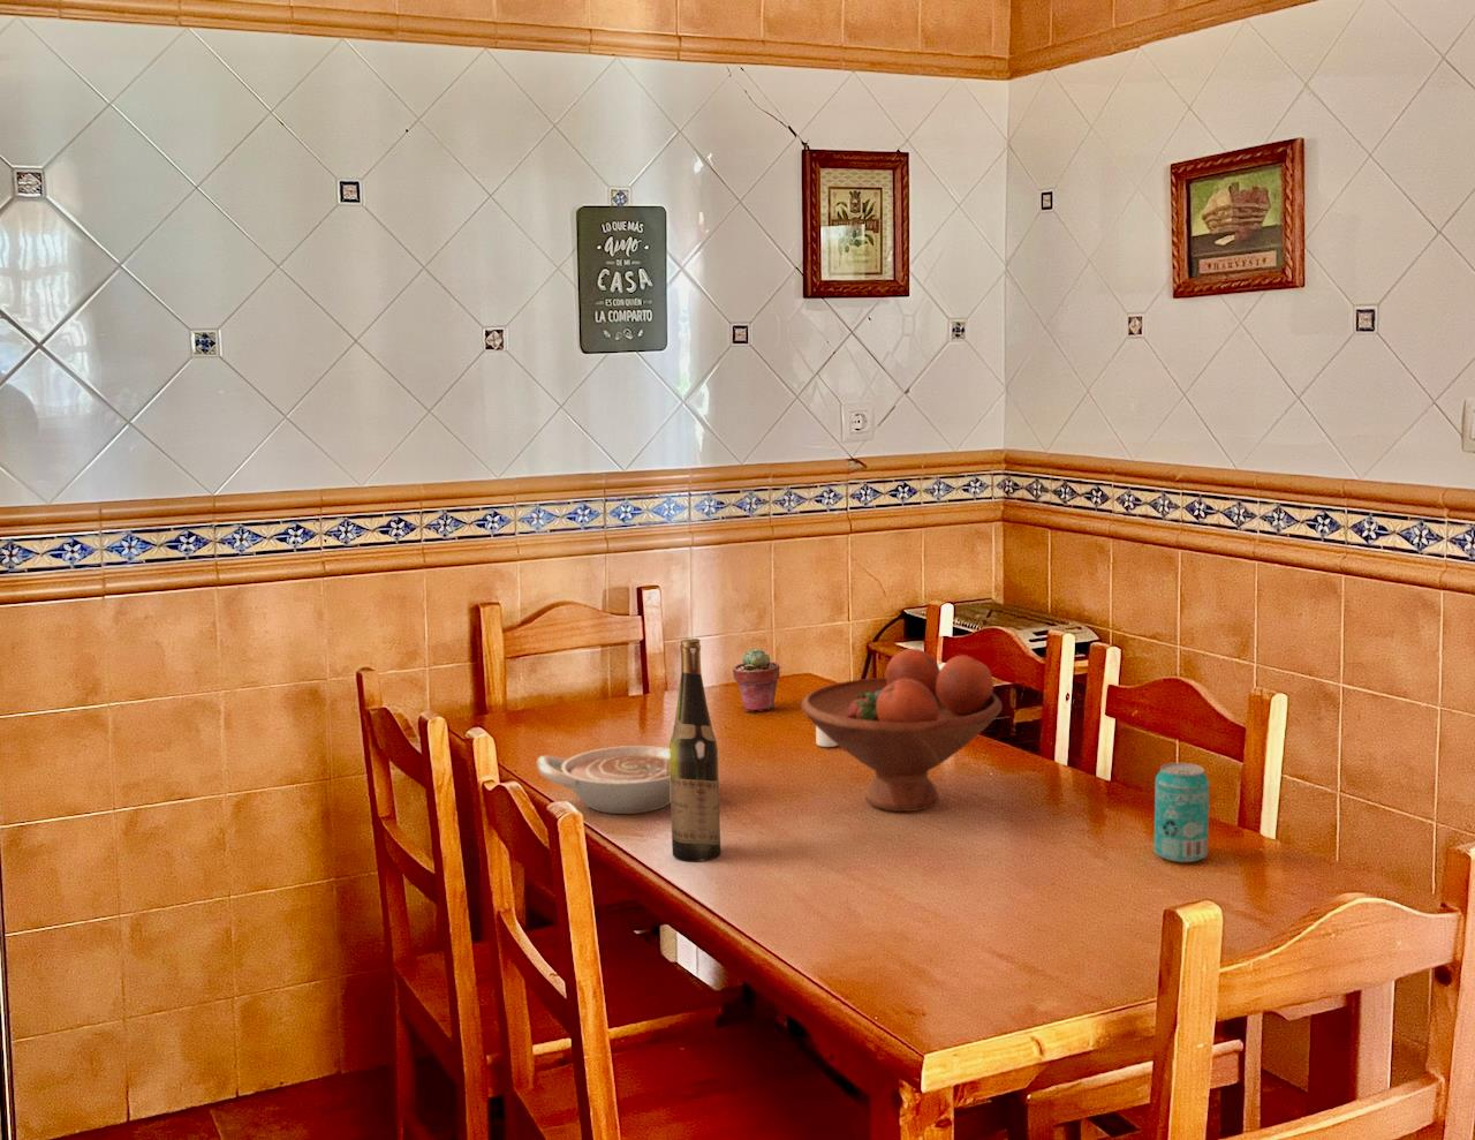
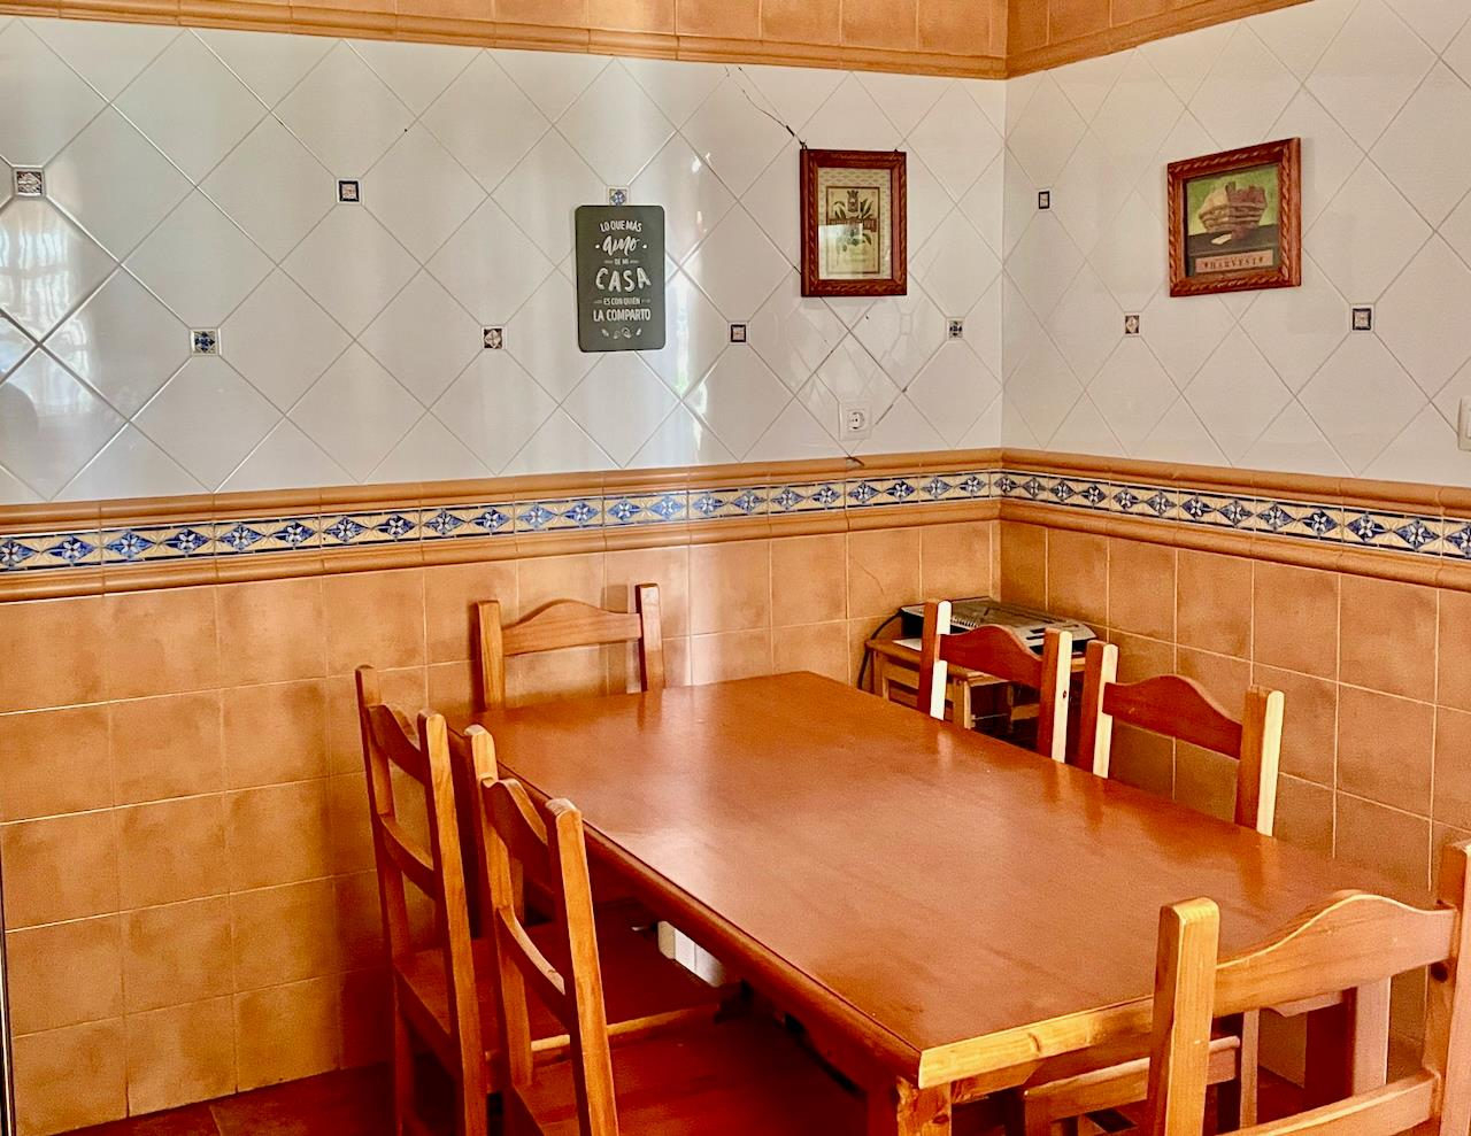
- potted succulent [732,648,782,712]
- bowl [536,745,721,815]
- fruit bowl [800,648,1002,813]
- beverage can [1153,762,1212,863]
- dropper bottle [814,724,839,748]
- wine bottle [668,637,722,862]
